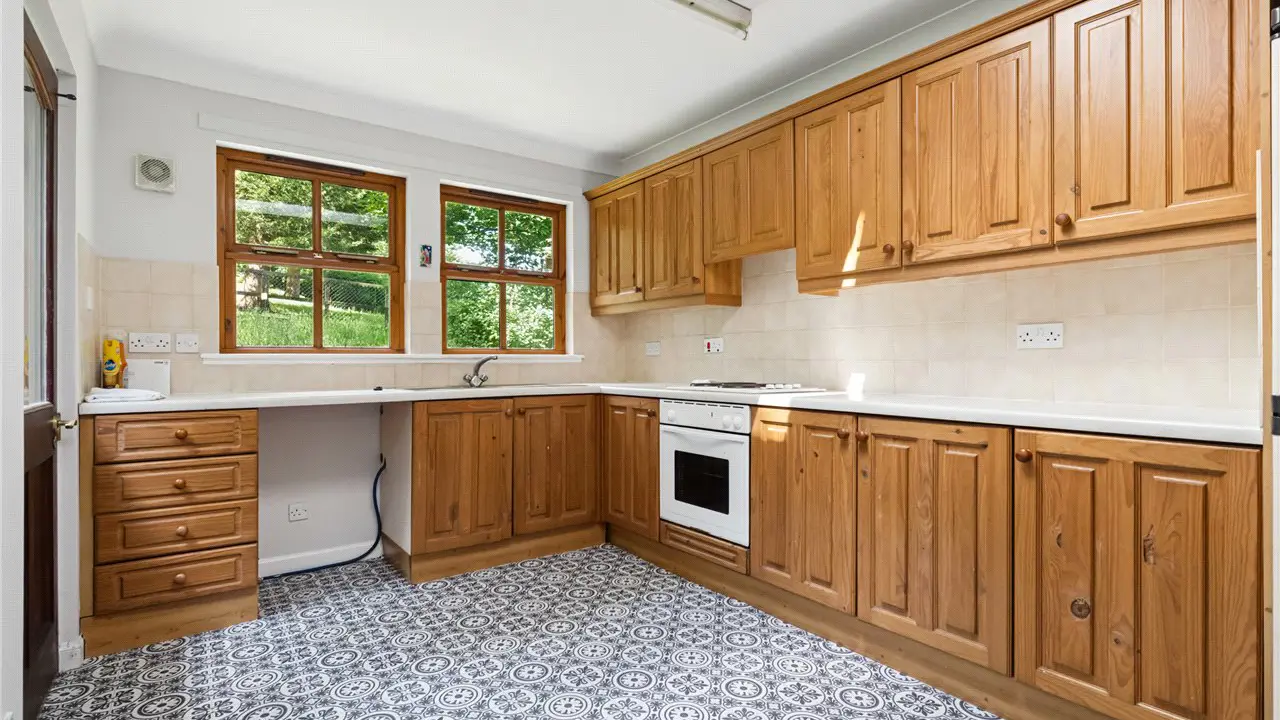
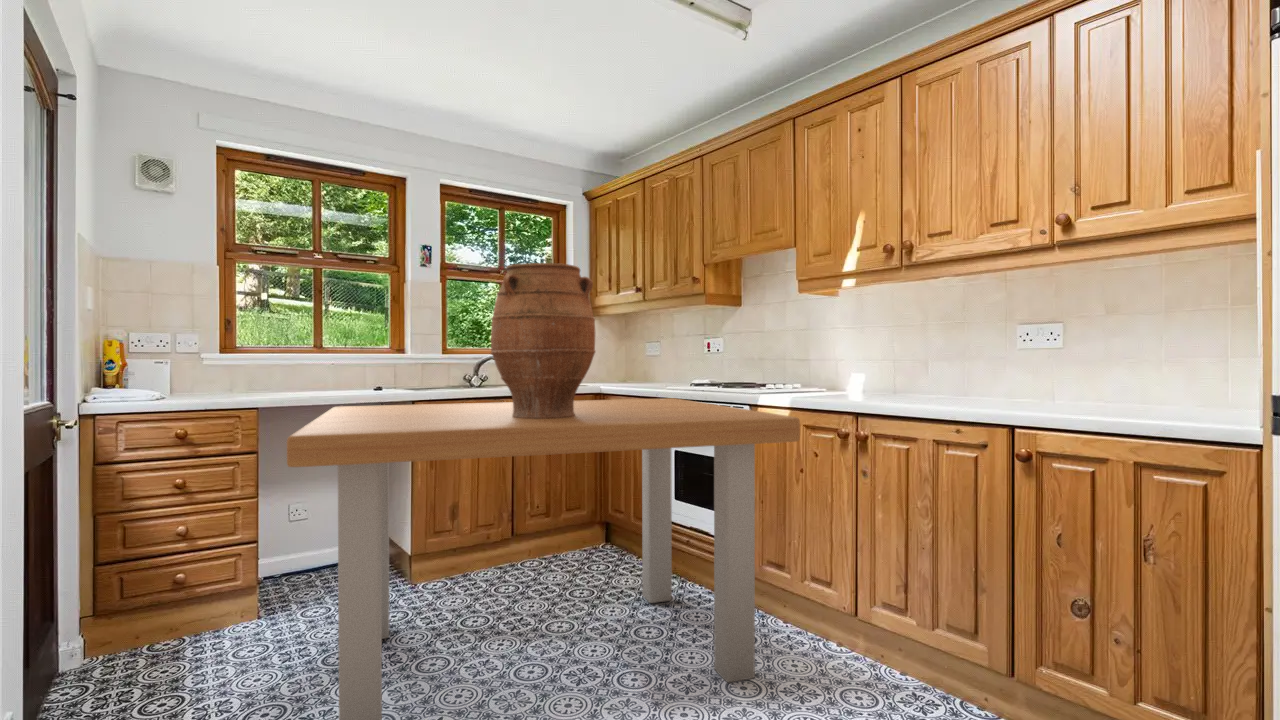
+ vase [490,262,597,419]
+ dining table [286,397,801,720]
